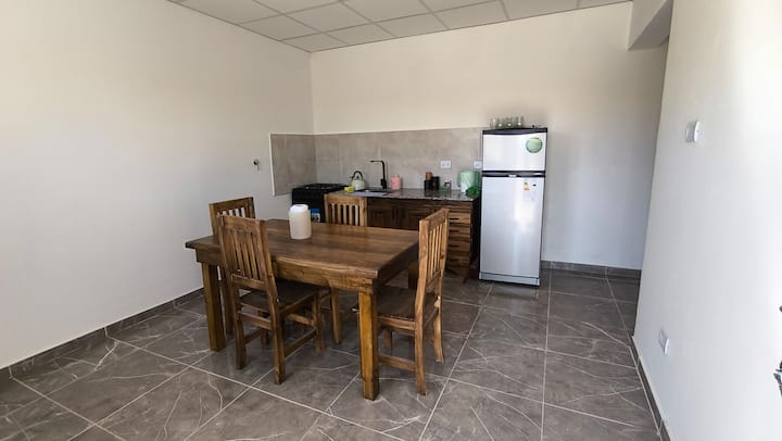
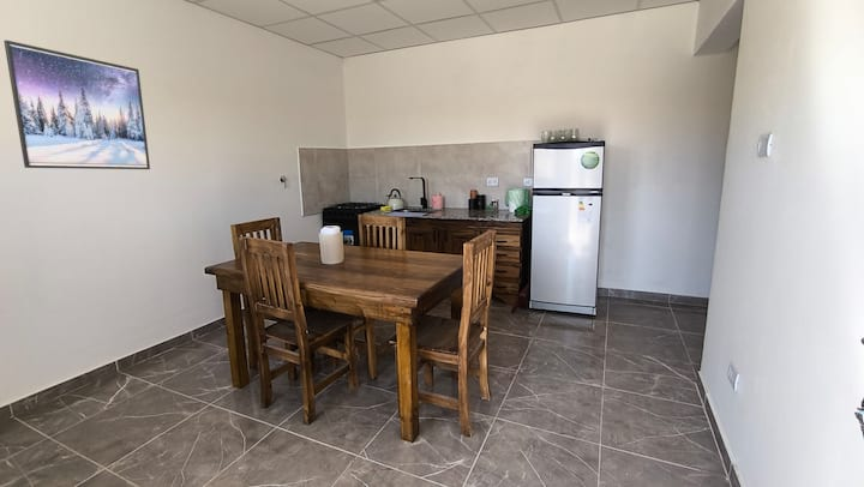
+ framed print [2,38,151,170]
